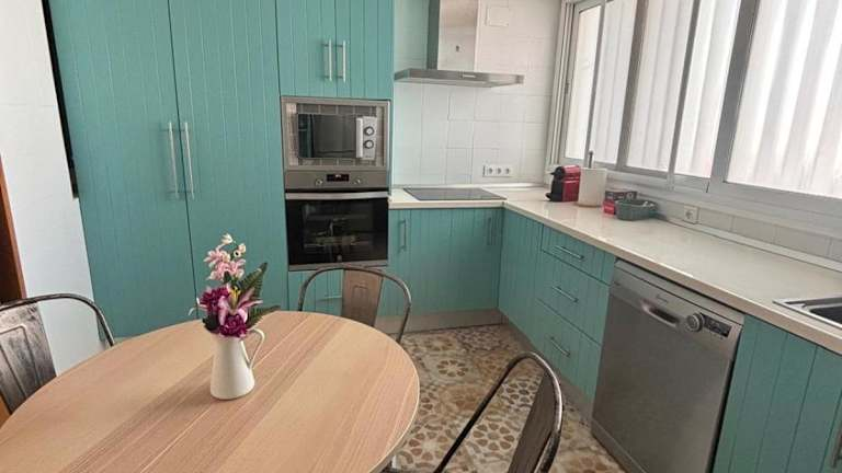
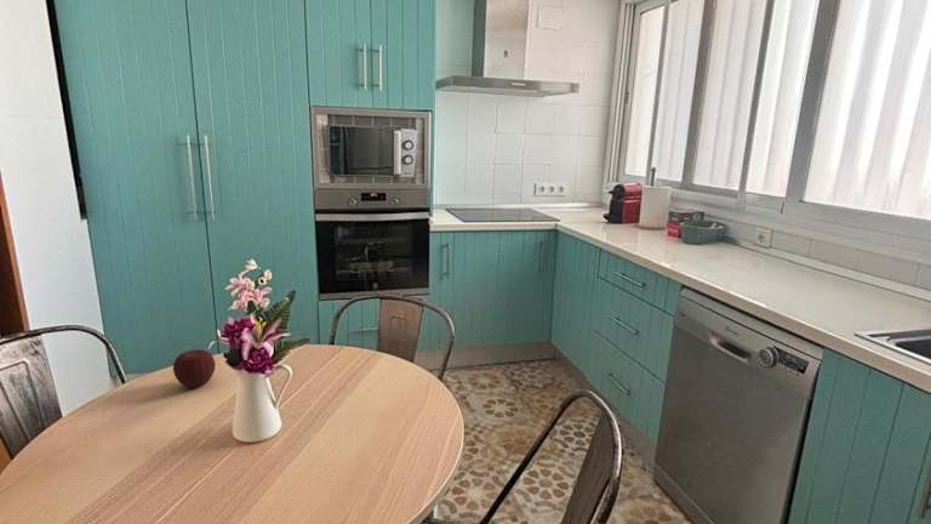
+ apple [172,347,217,389]
